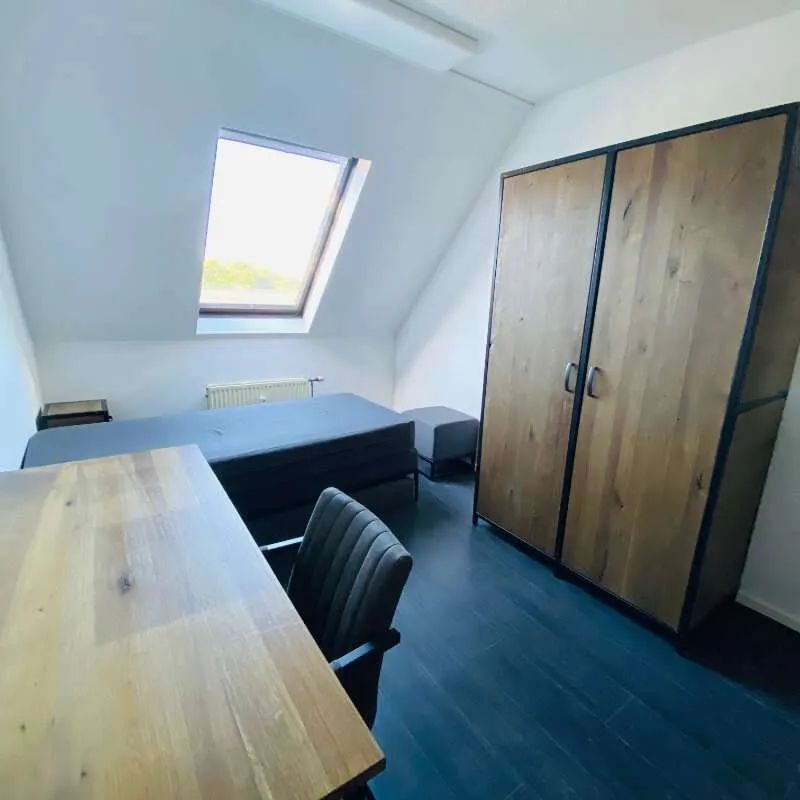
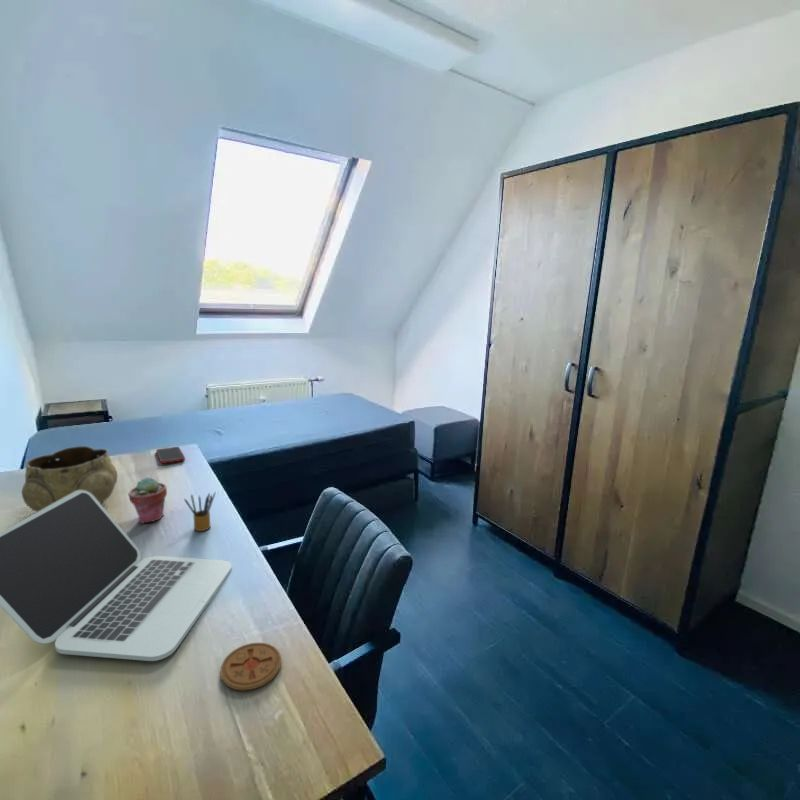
+ pencil box [183,492,216,532]
+ decorative bowl [21,445,118,513]
+ potted succulent [127,476,168,524]
+ coaster [219,642,282,691]
+ cell phone [155,446,186,465]
+ laptop [0,490,233,662]
